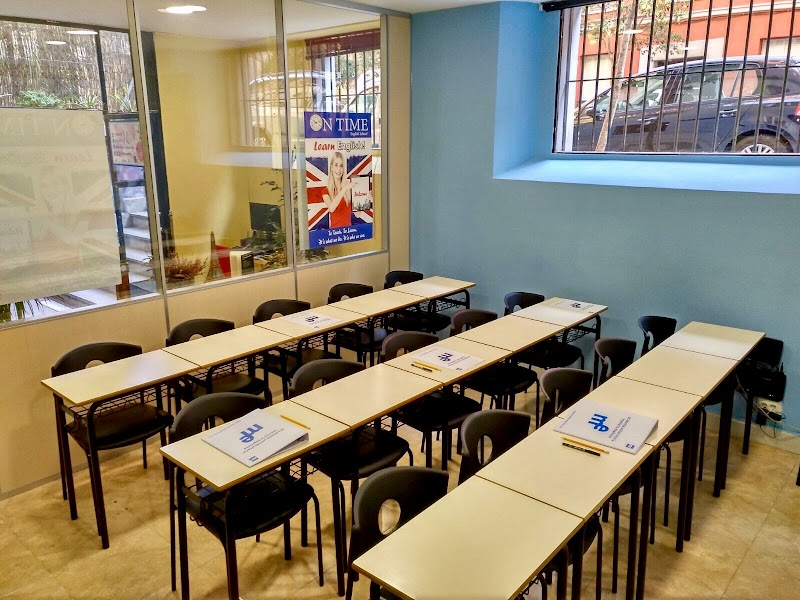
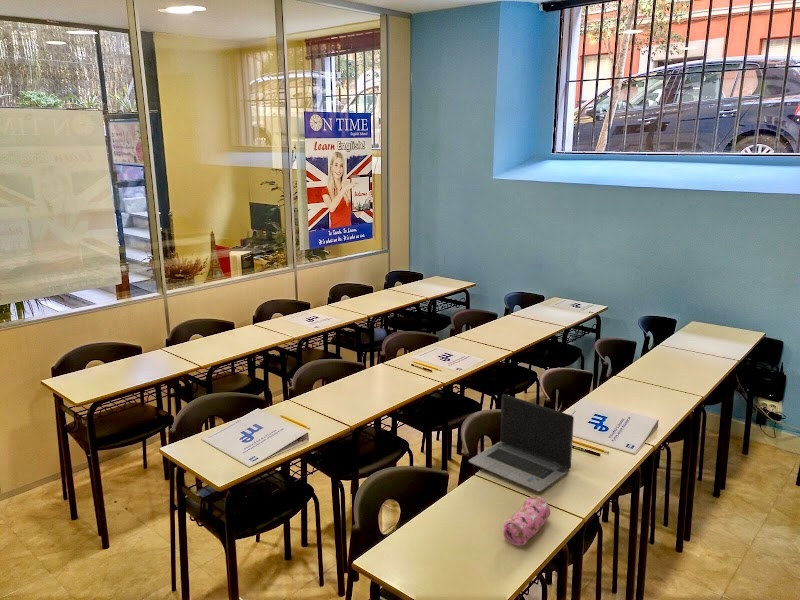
+ laptop computer [468,393,575,493]
+ pencil case [502,495,551,547]
